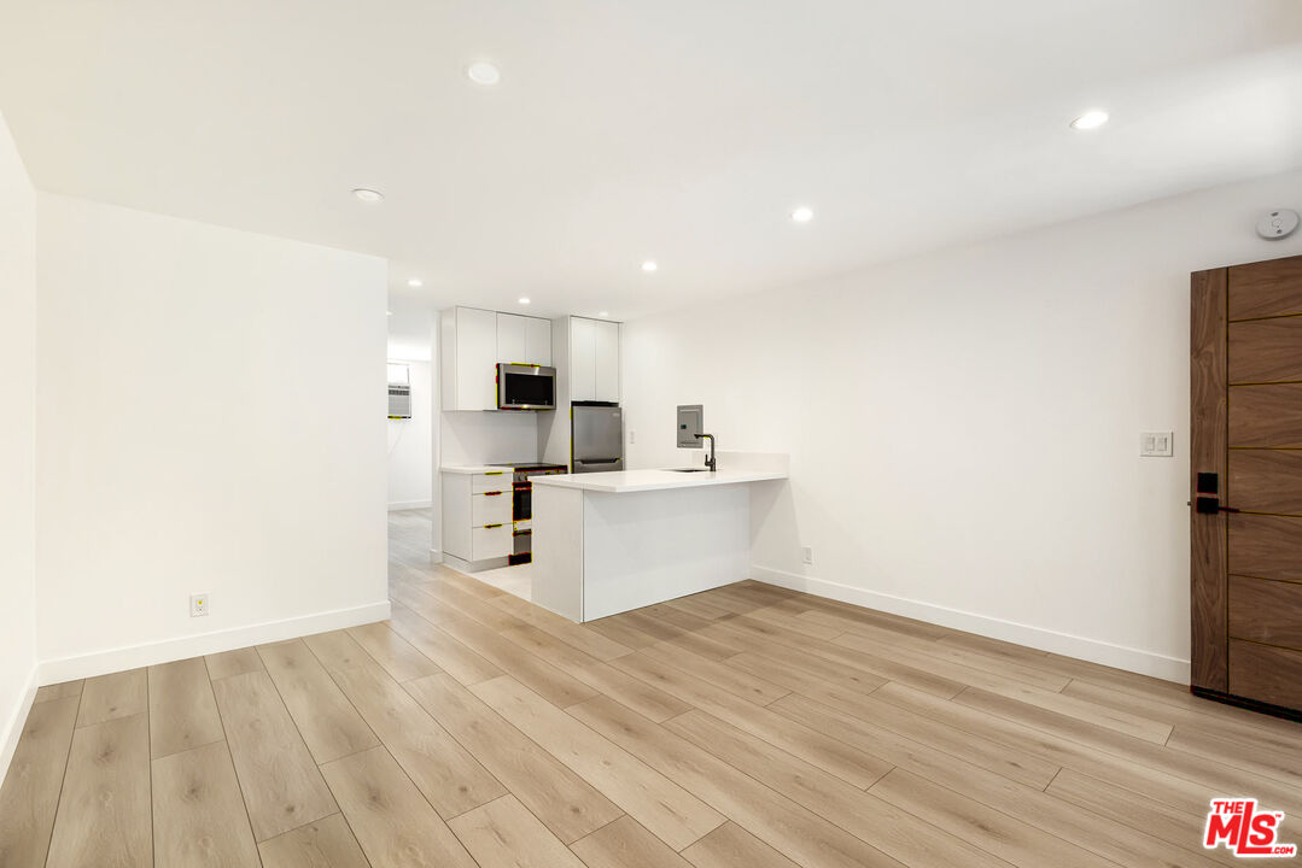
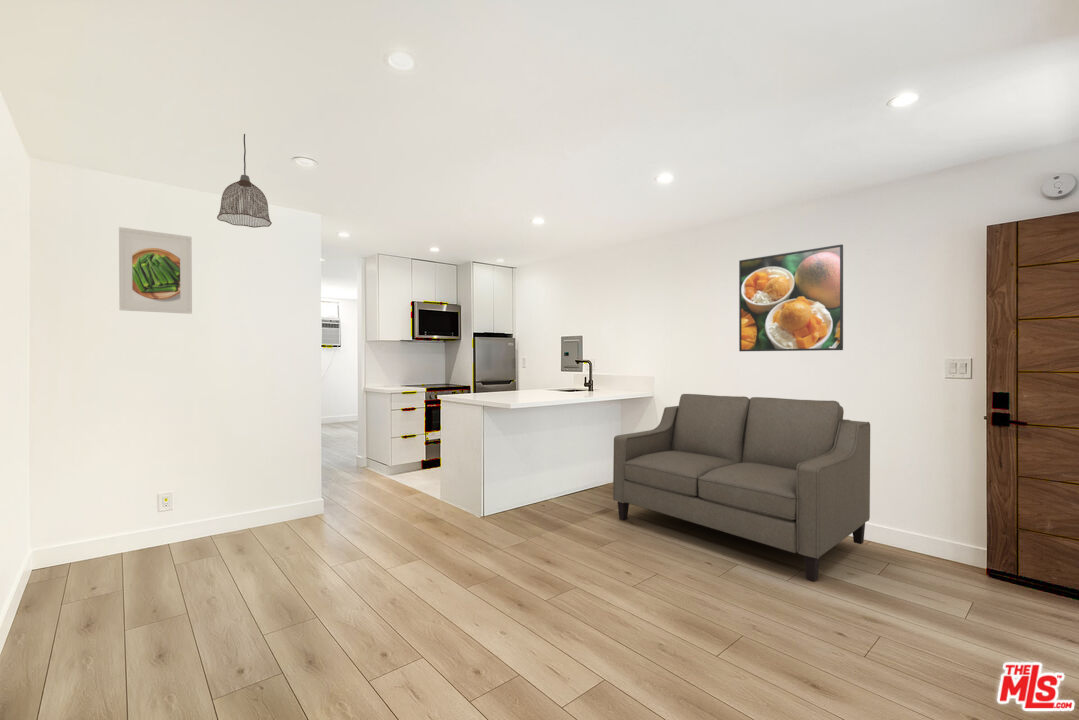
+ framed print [118,226,193,315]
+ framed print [738,243,844,352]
+ sofa [612,393,871,582]
+ pendant lamp [216,133,273,229]
